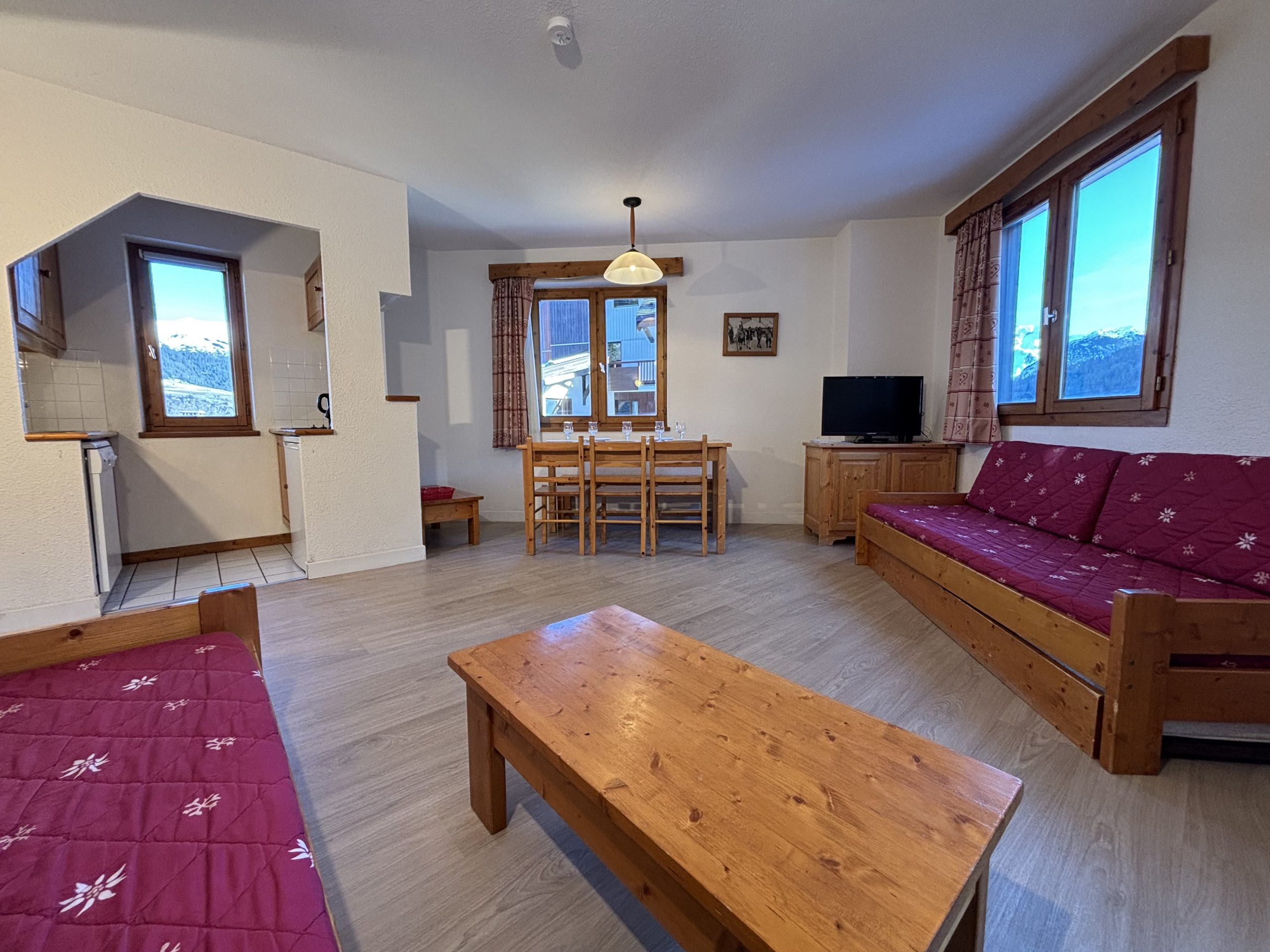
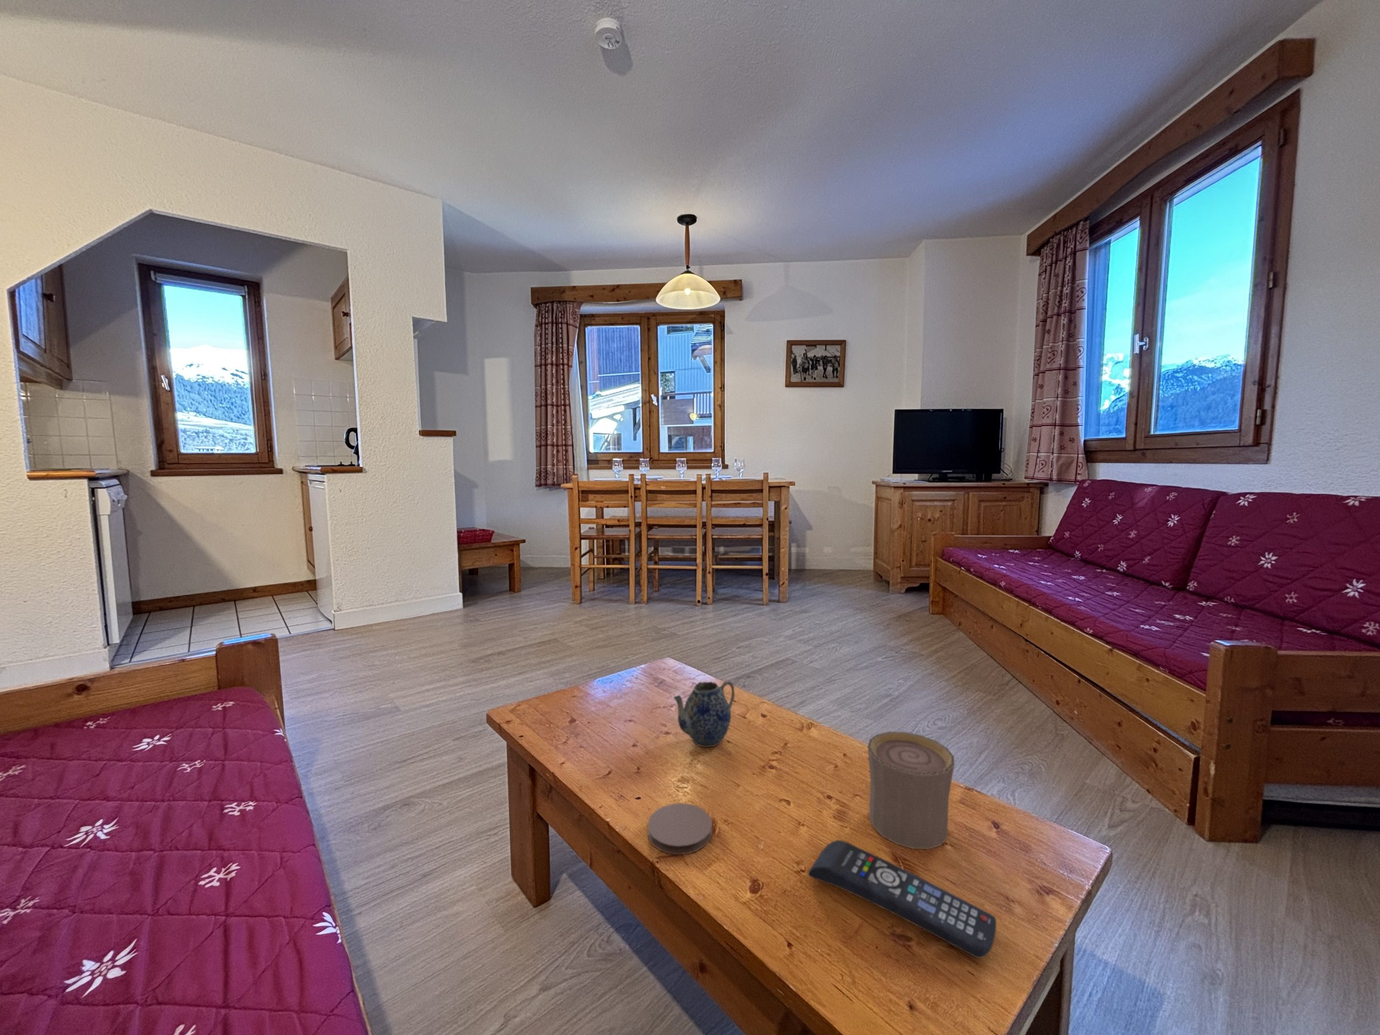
+ teapot [673,681,736,748]
+ coaster [648,802,713,856]
+ cup [867,731,955,849]
+ remote control [807,840,996,959]
